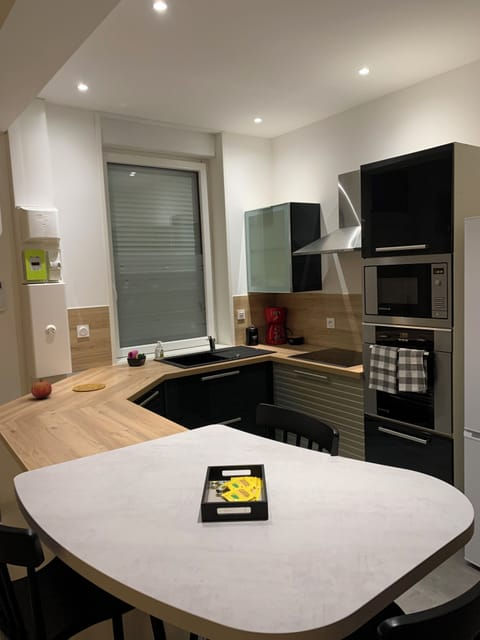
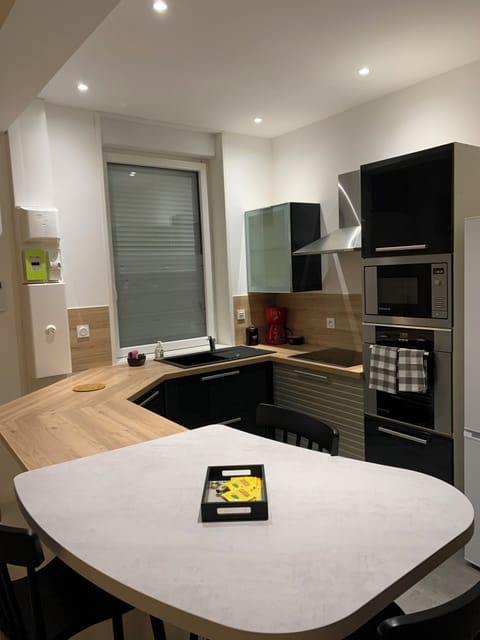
- fruit [30,378,53,399]
